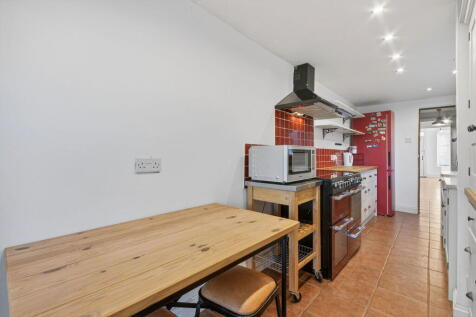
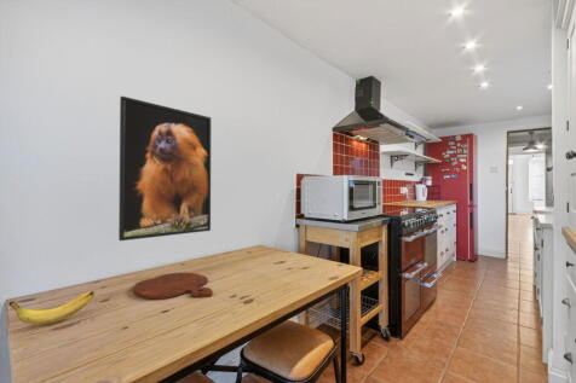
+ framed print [117,95,212,242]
+ banana [7,290,97,326]
+ cutting board [132,272,214,300]
